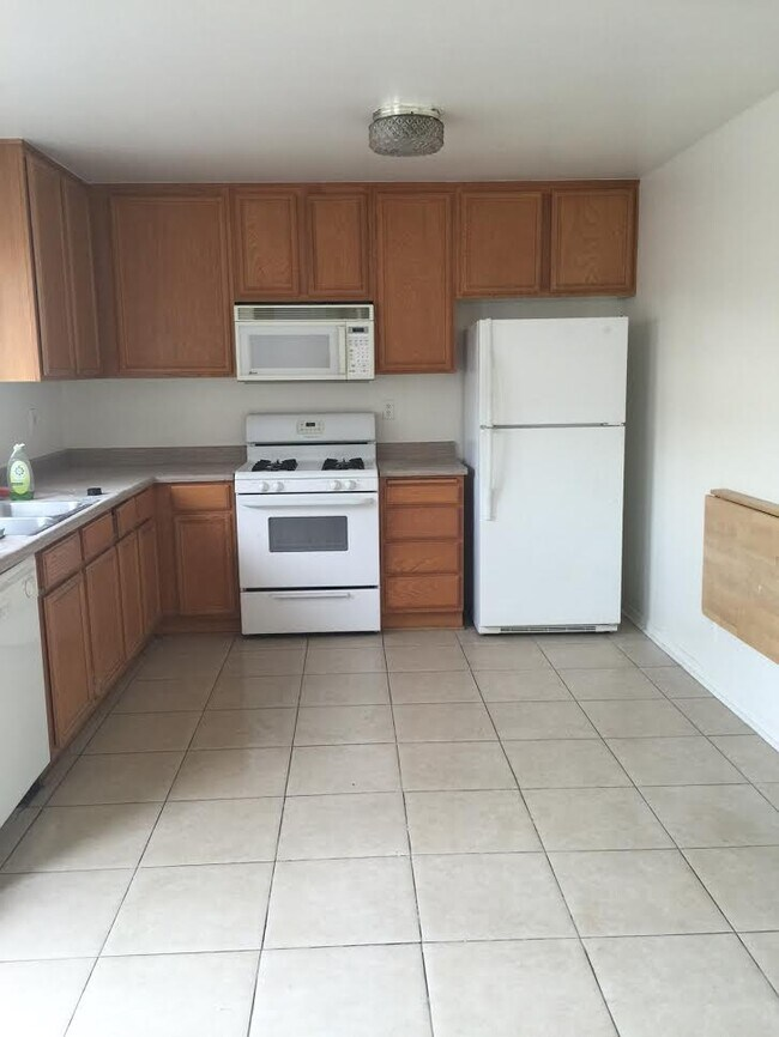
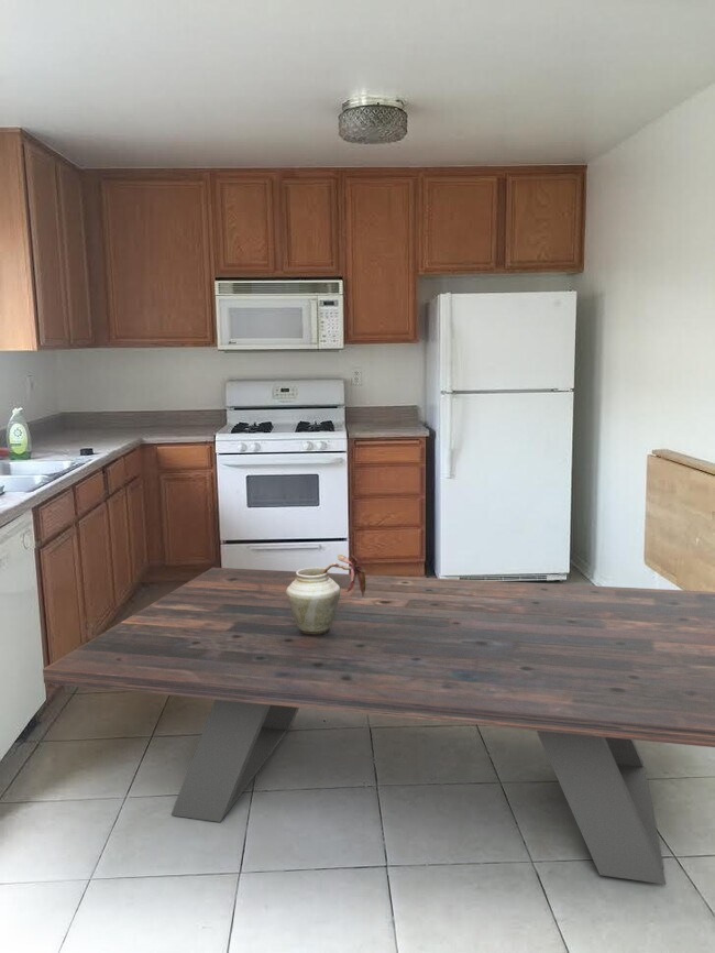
+ dining table [42,567,715,885]
+ vase [286,554,369,635]
